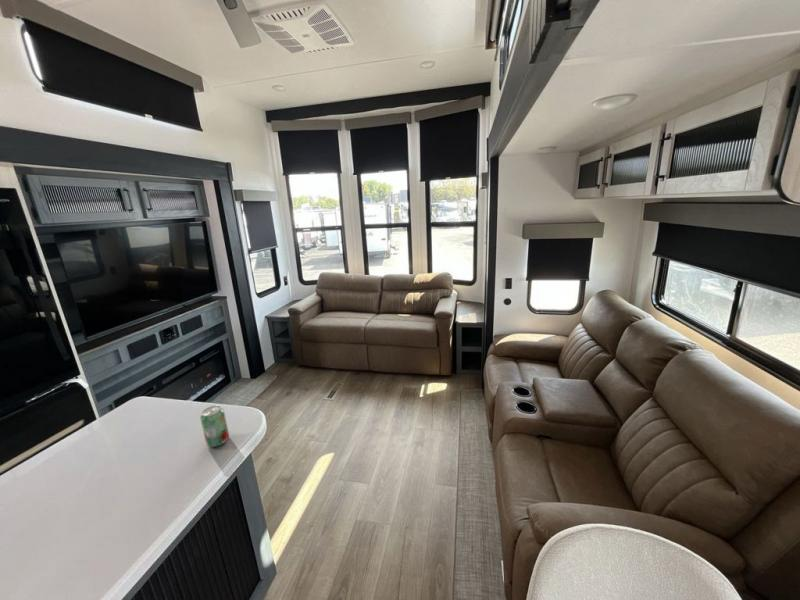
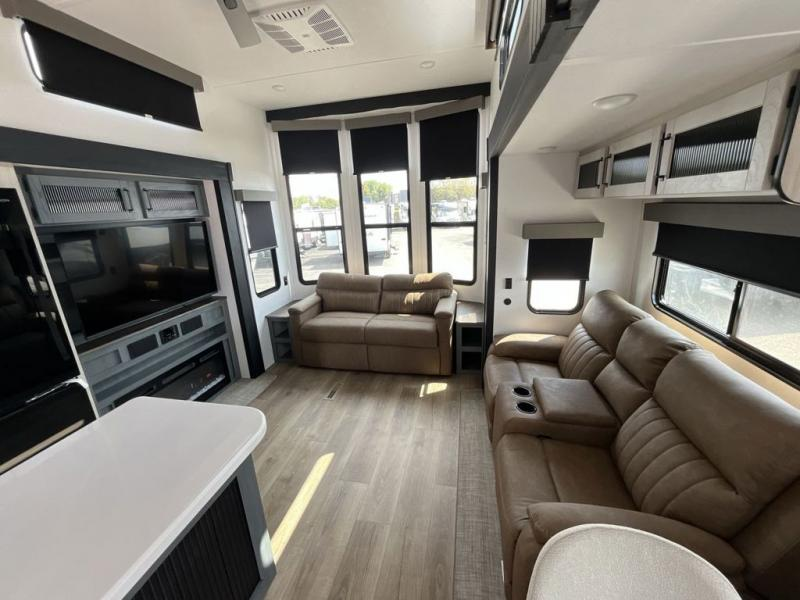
- beverage can [199,405,230,448]
